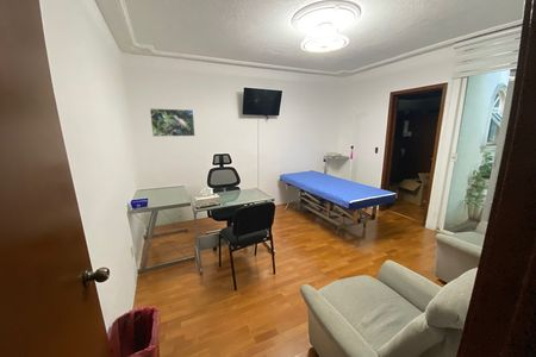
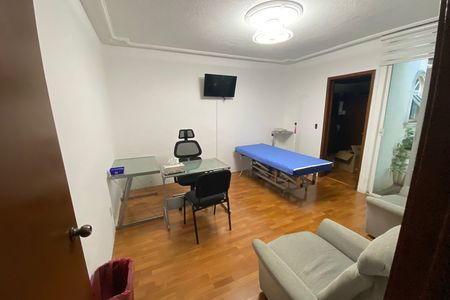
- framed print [149,107,197,138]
